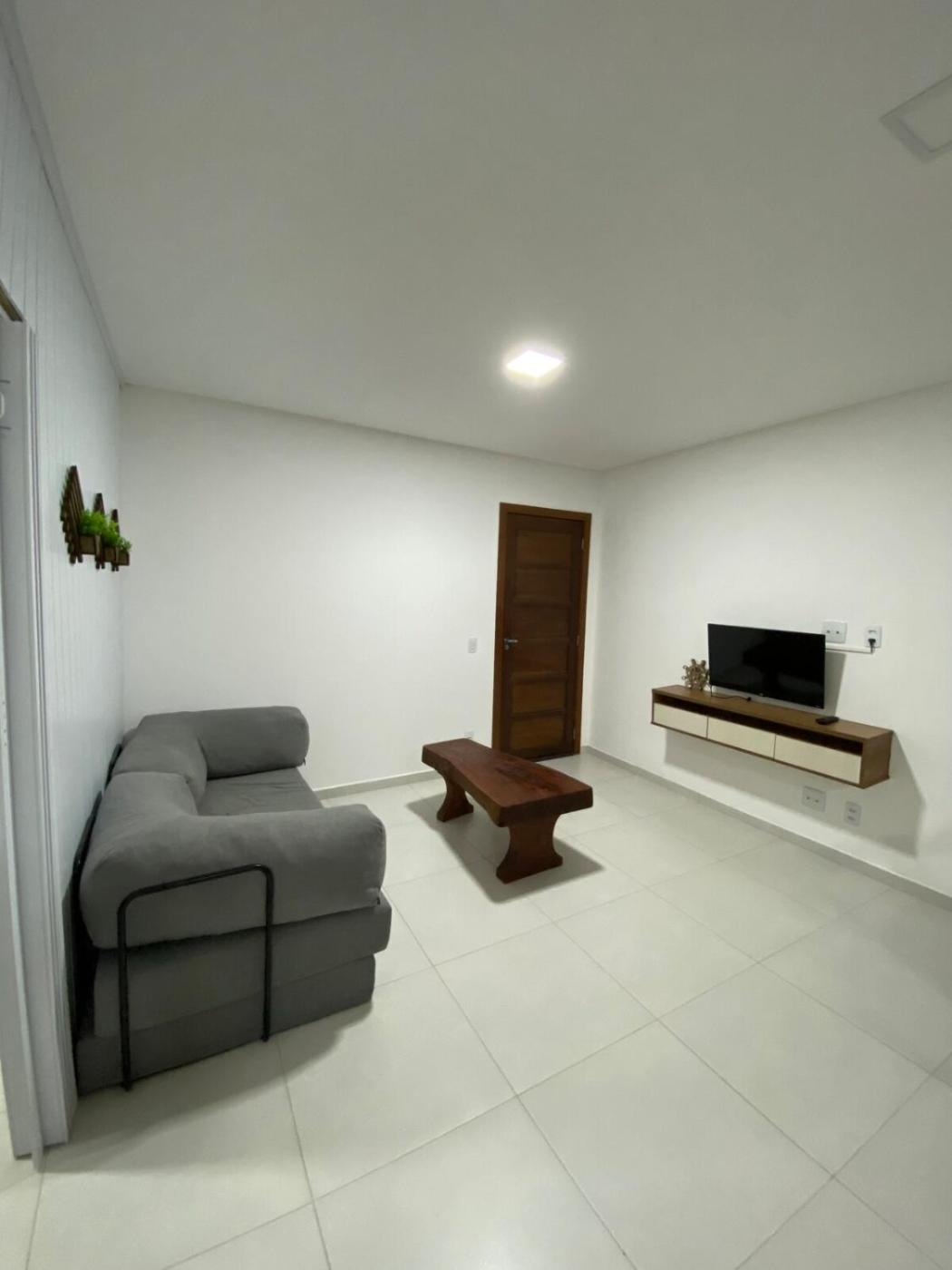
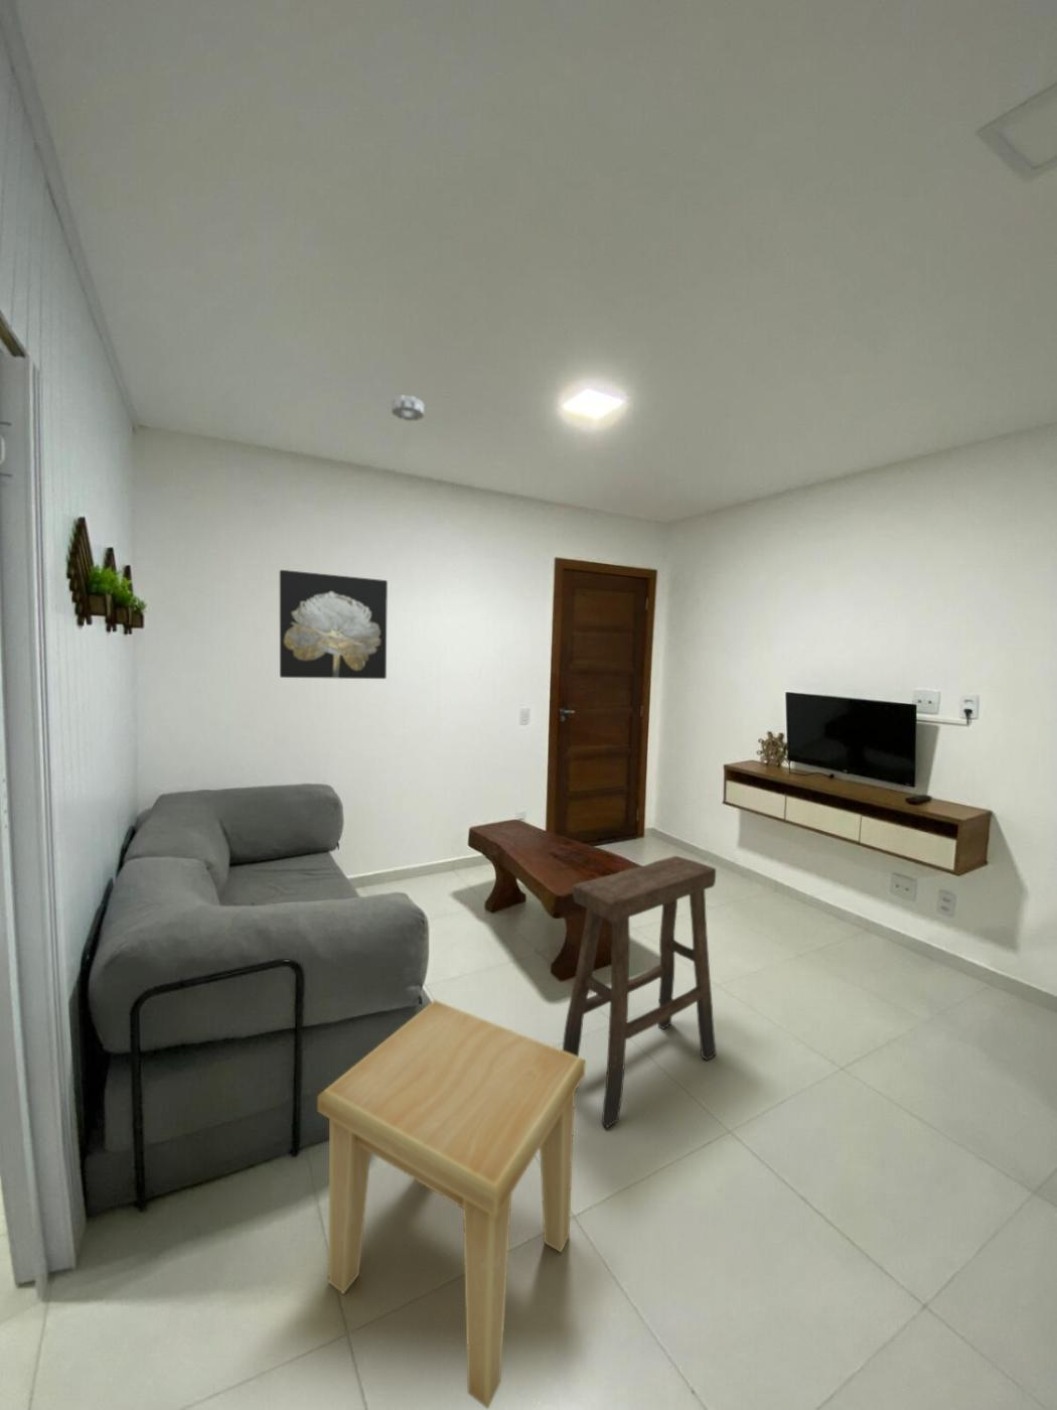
+ stool [562,855,717,1129]
+ wall art [279,570,389,679]
+ side table [318,999,587,1410]
+ smoke detector [391,394,425,422]
